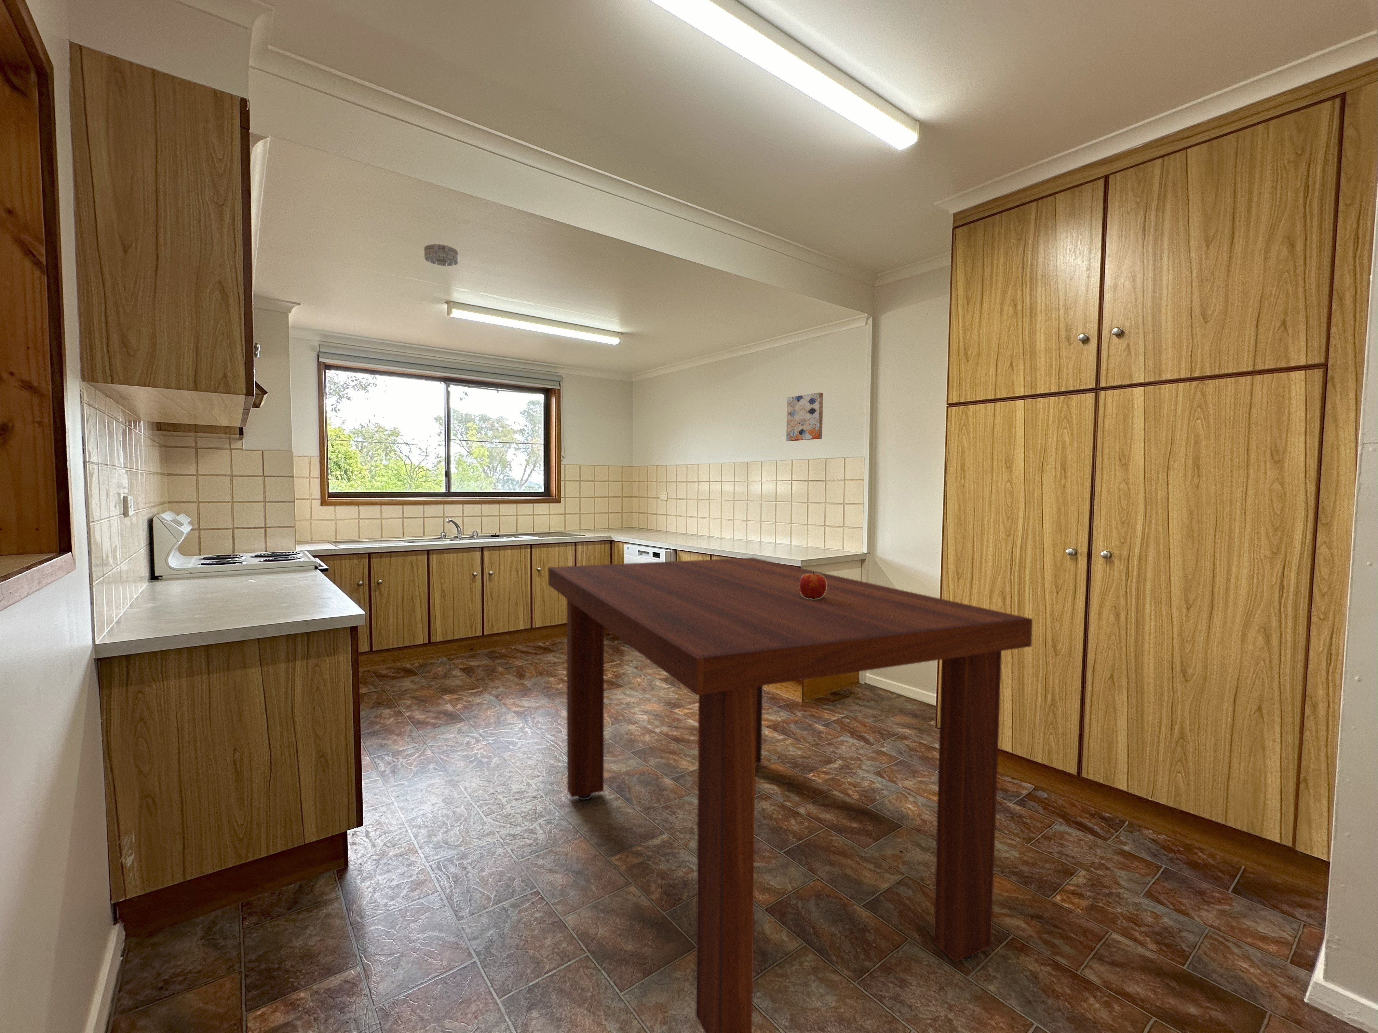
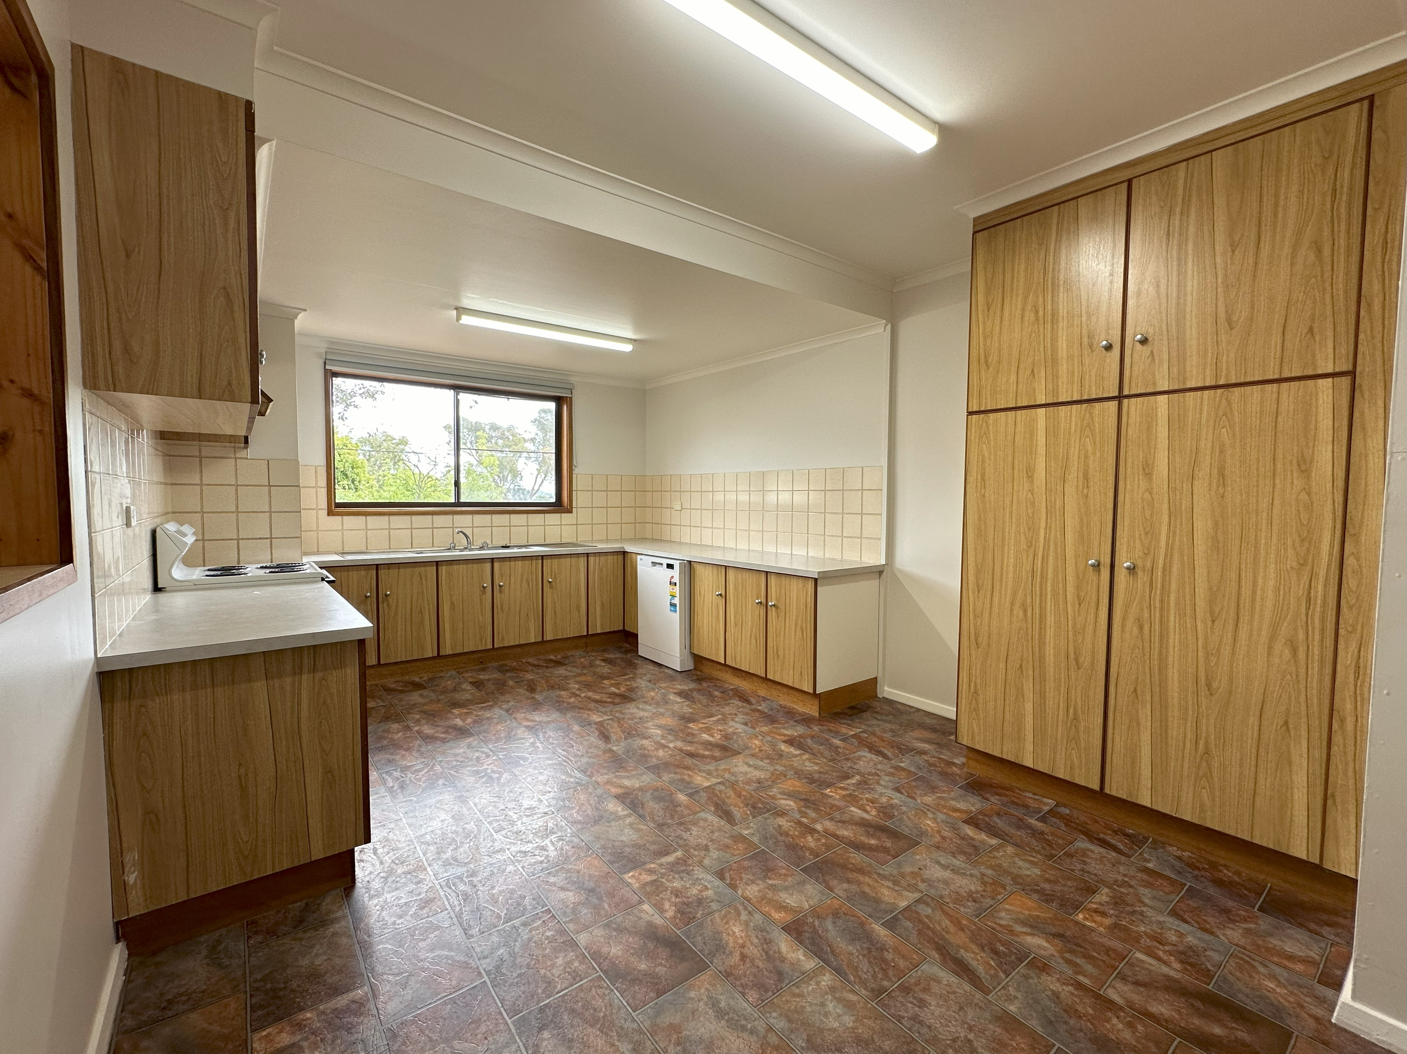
- wall art [786,392,824,442]
- fruit [799,571,827,599]
- smoke detector [424,243,459,267]
- dining table [548,557,1033,1033]
